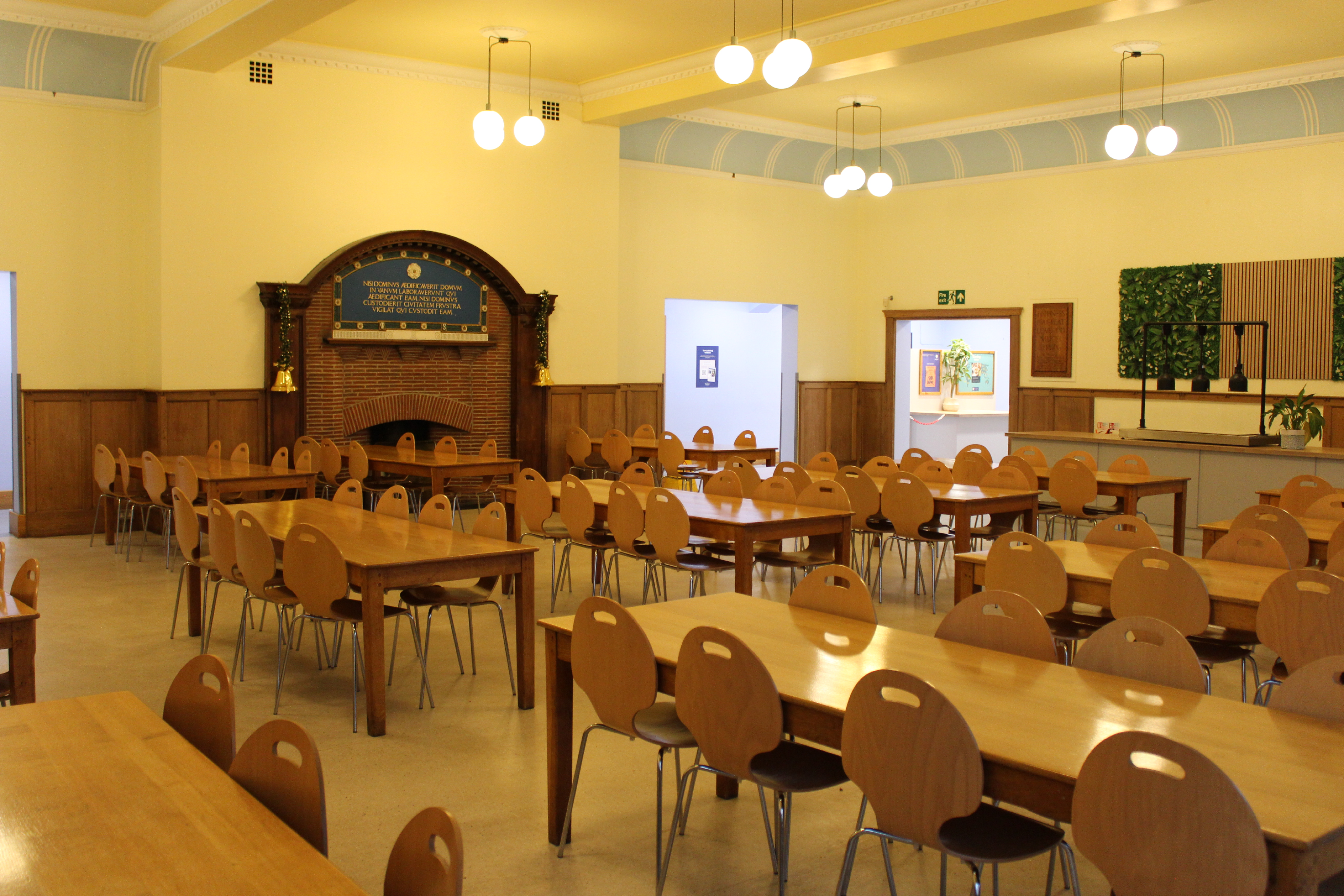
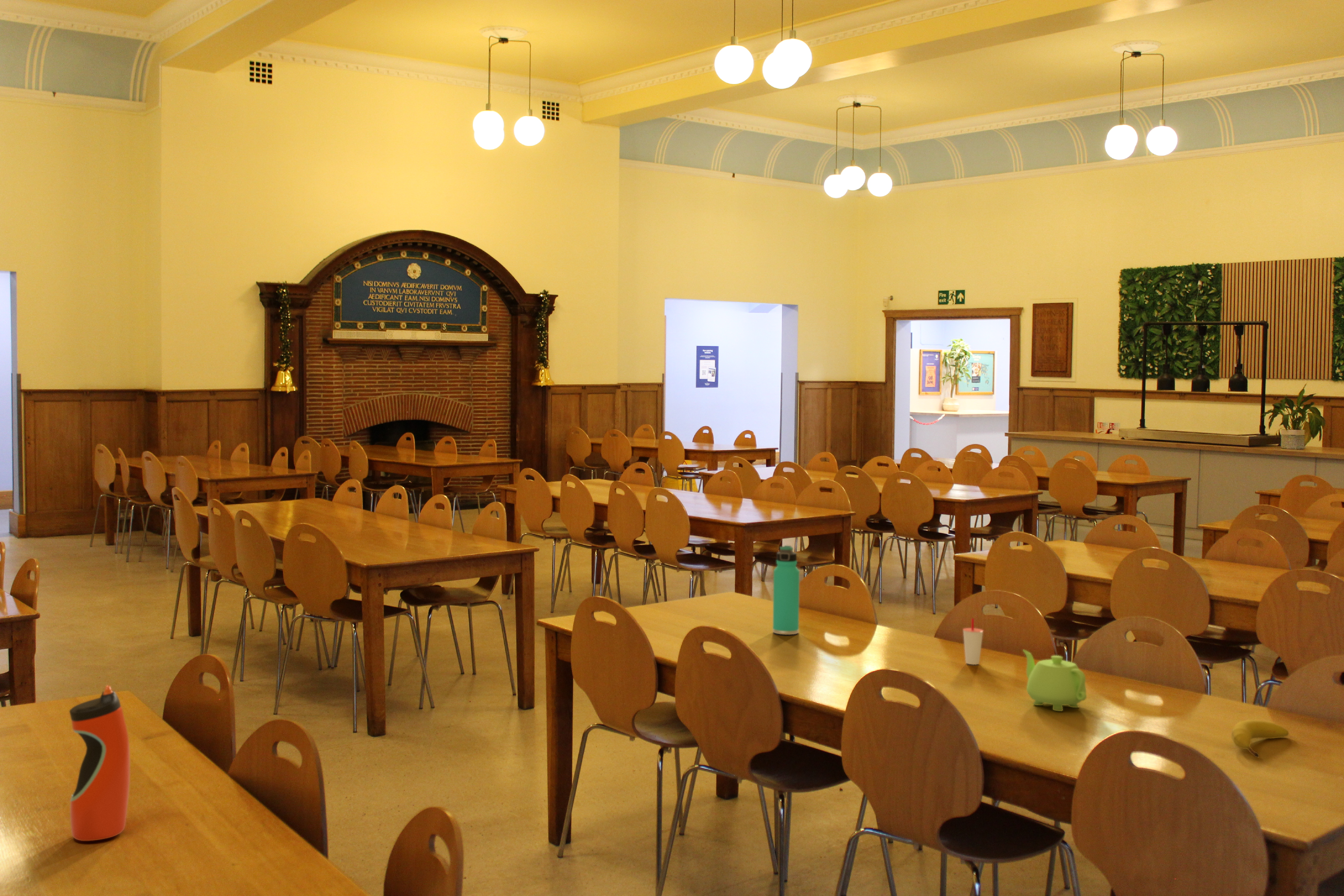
+ thermos bottle [772,545,800,635]
+ water bottle [69,685,130,841]
+ fruit [1231,719,1289,758]
+ cup [962,618,984,665]
+ teapot [1022,650,1087,712]
